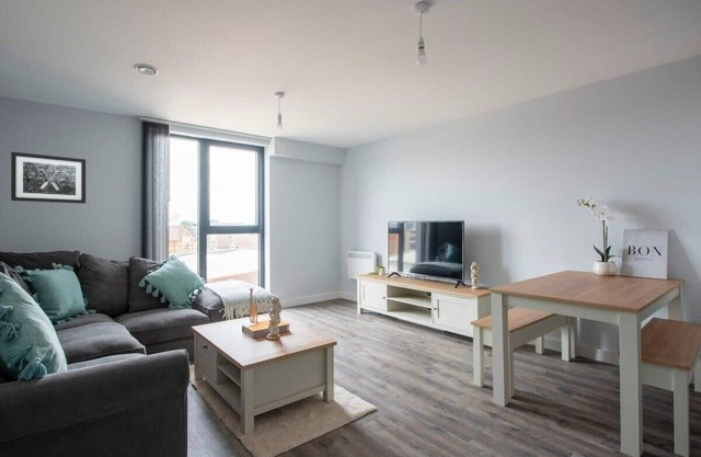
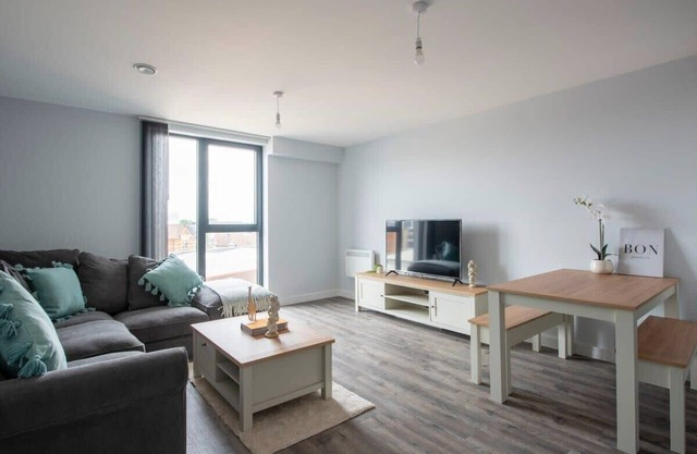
- wall art [10,151,87,205]
